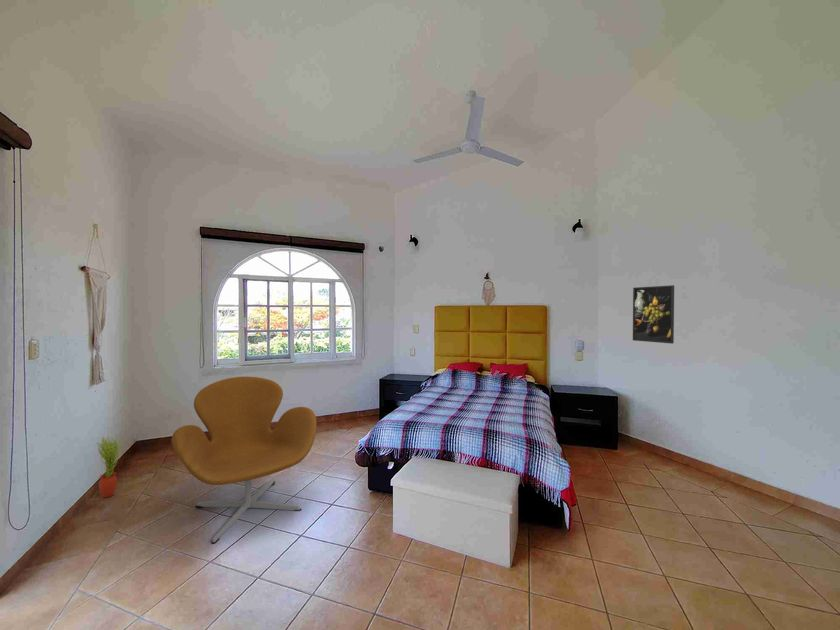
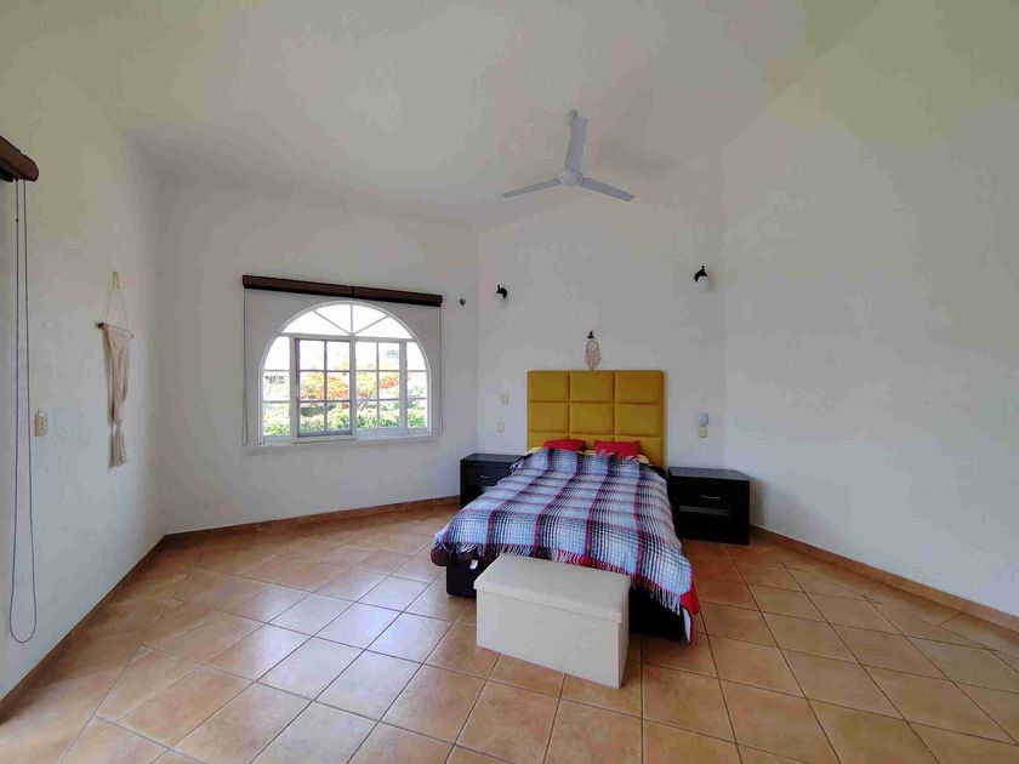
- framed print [632,284,675,345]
- armchair [170,376,318,545]
- potted plant [96,434,124,498]
